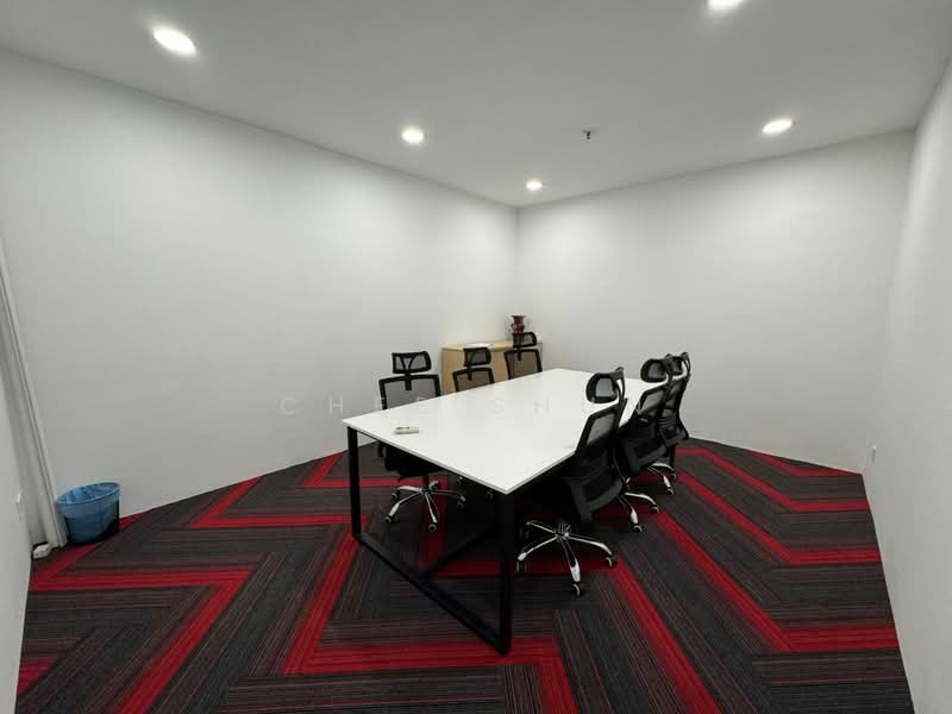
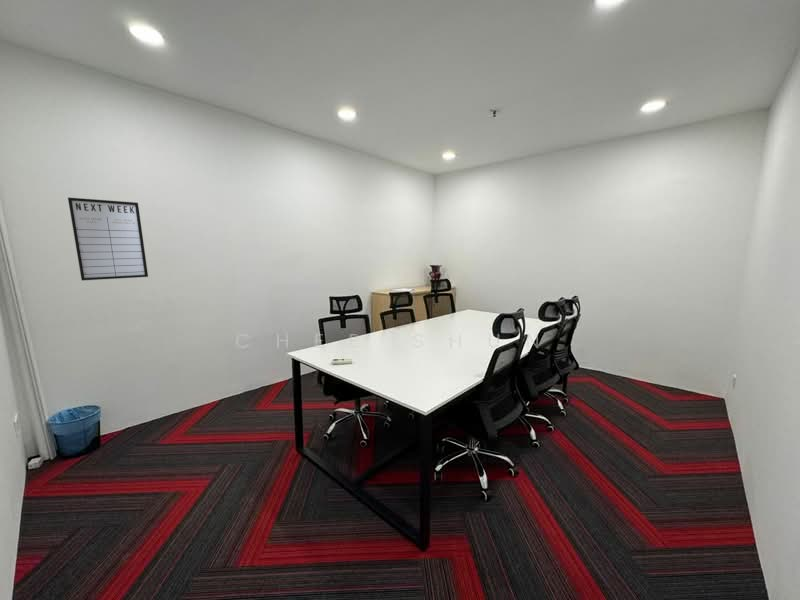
+ writing board [67,196,149,281]
